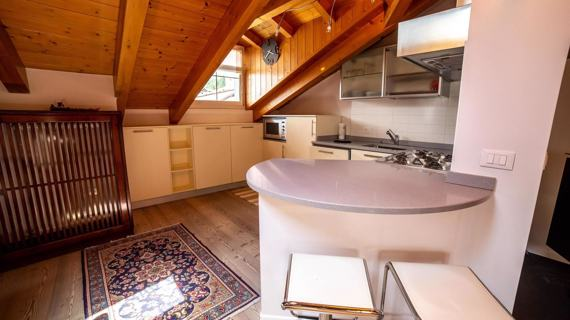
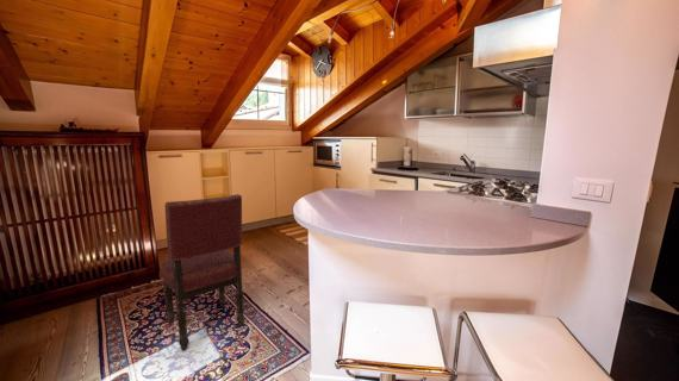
+ dining chair [161,193,245,351]
